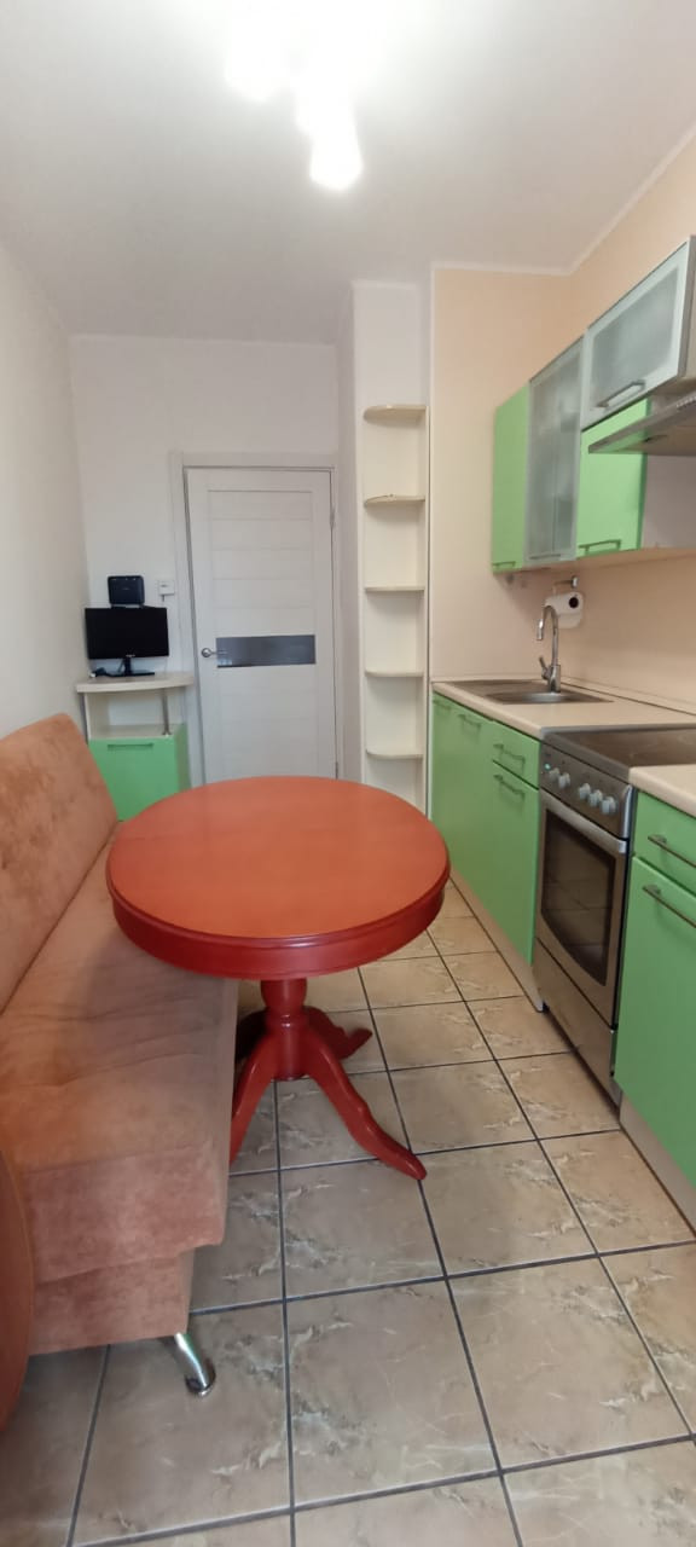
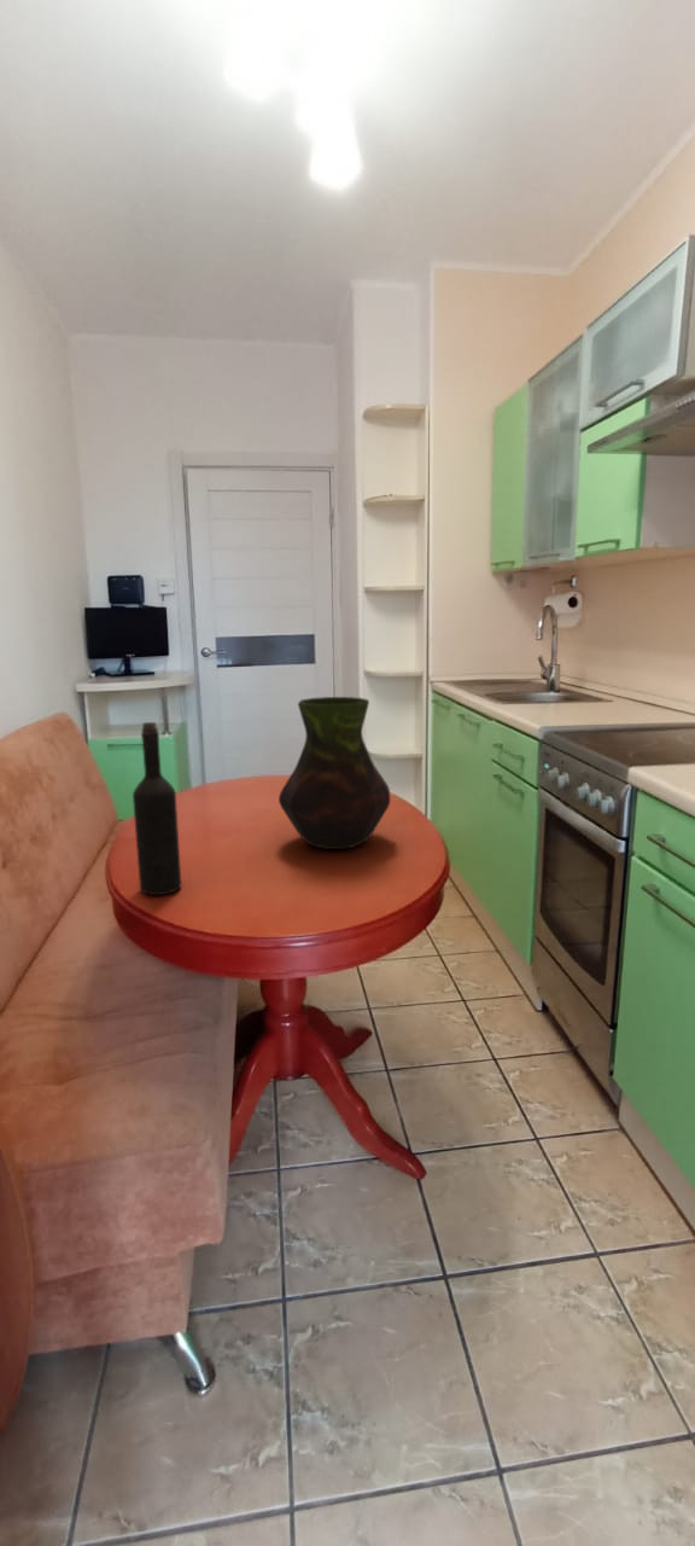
+ wine bottle [132,721,182,896]
+ vase [278,696,391,850]
